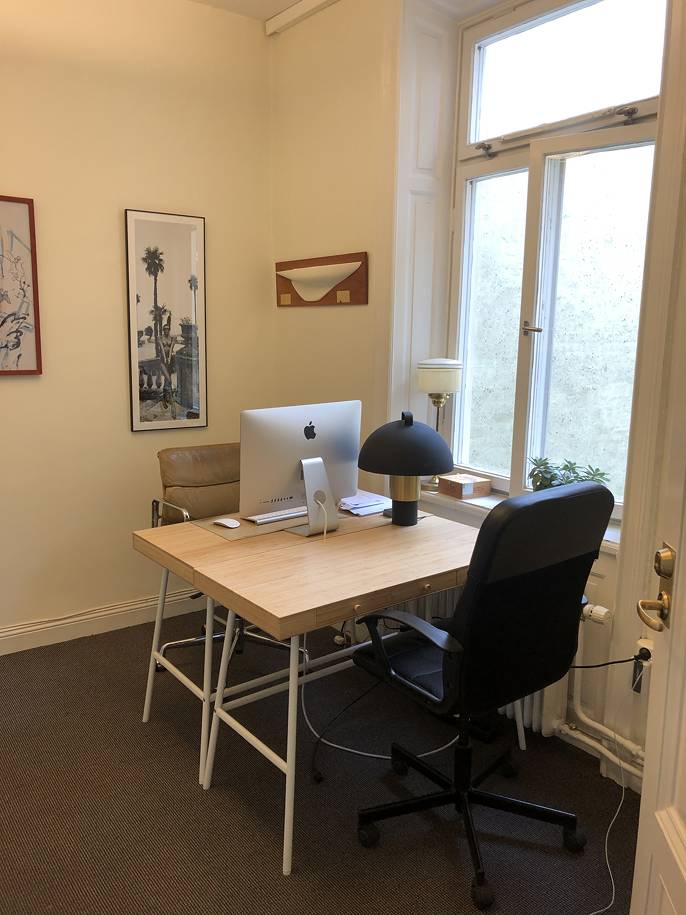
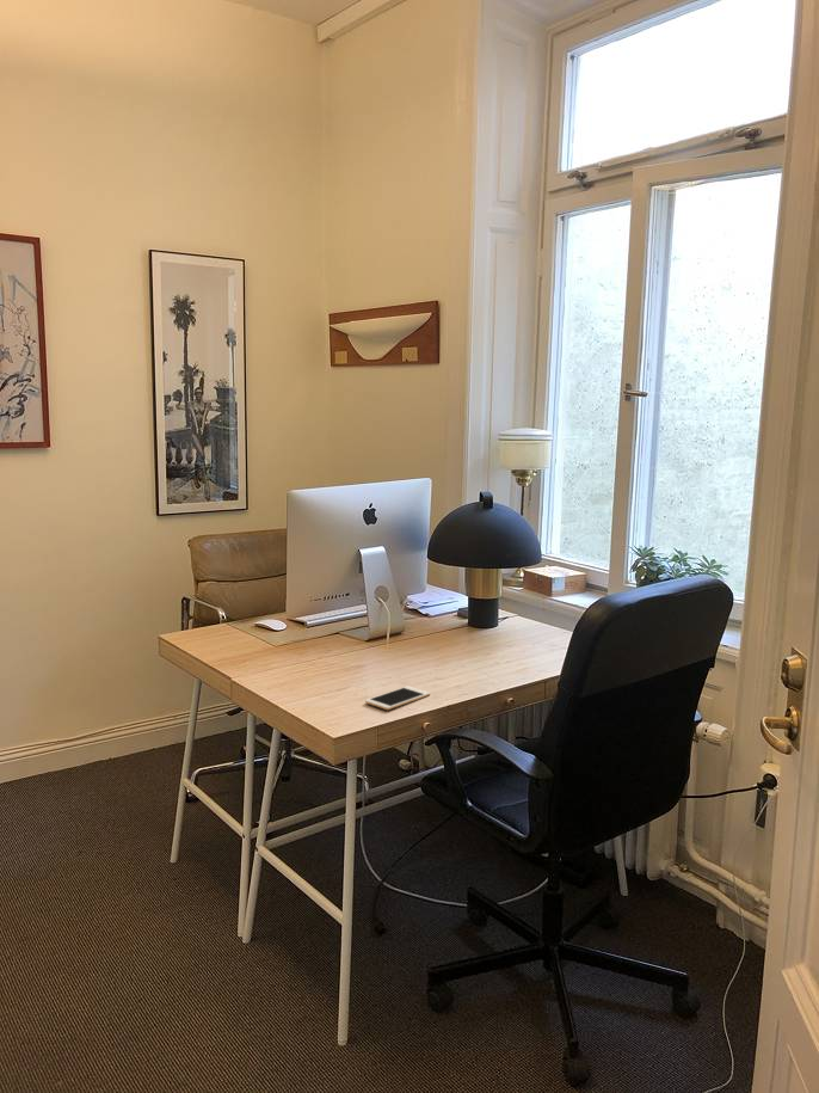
+ cell phone [364,684,431,711]
